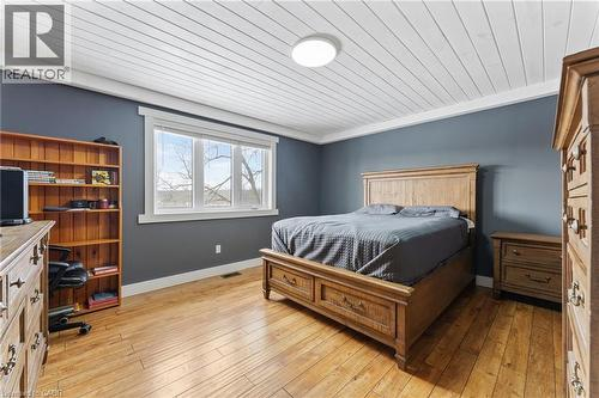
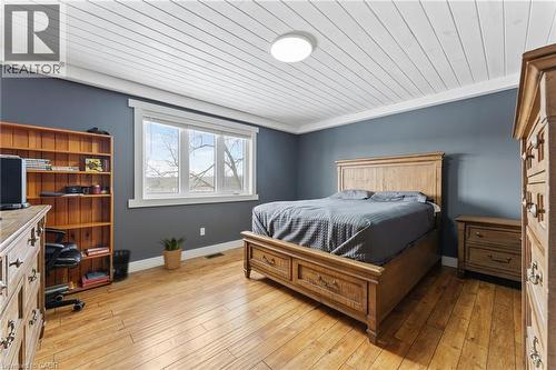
+ potted plant [155,236,189,270]
+ wastebasket [103,249,132,283]
